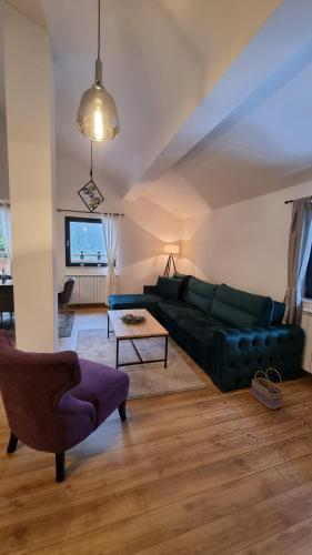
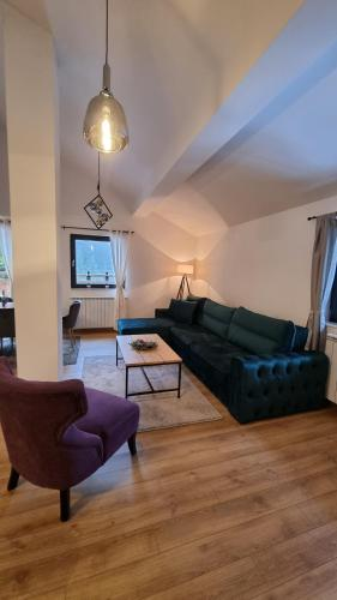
- basket [251,367,285,411]
